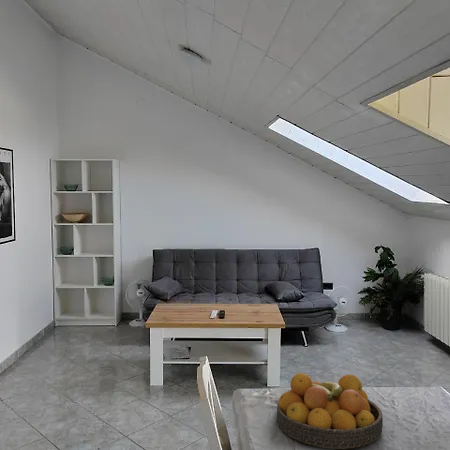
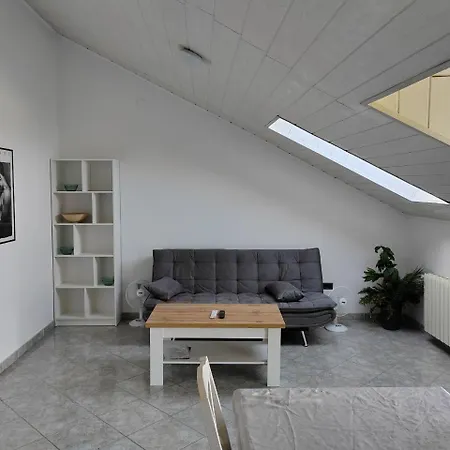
- fruit bowl [276,372,384,450]
